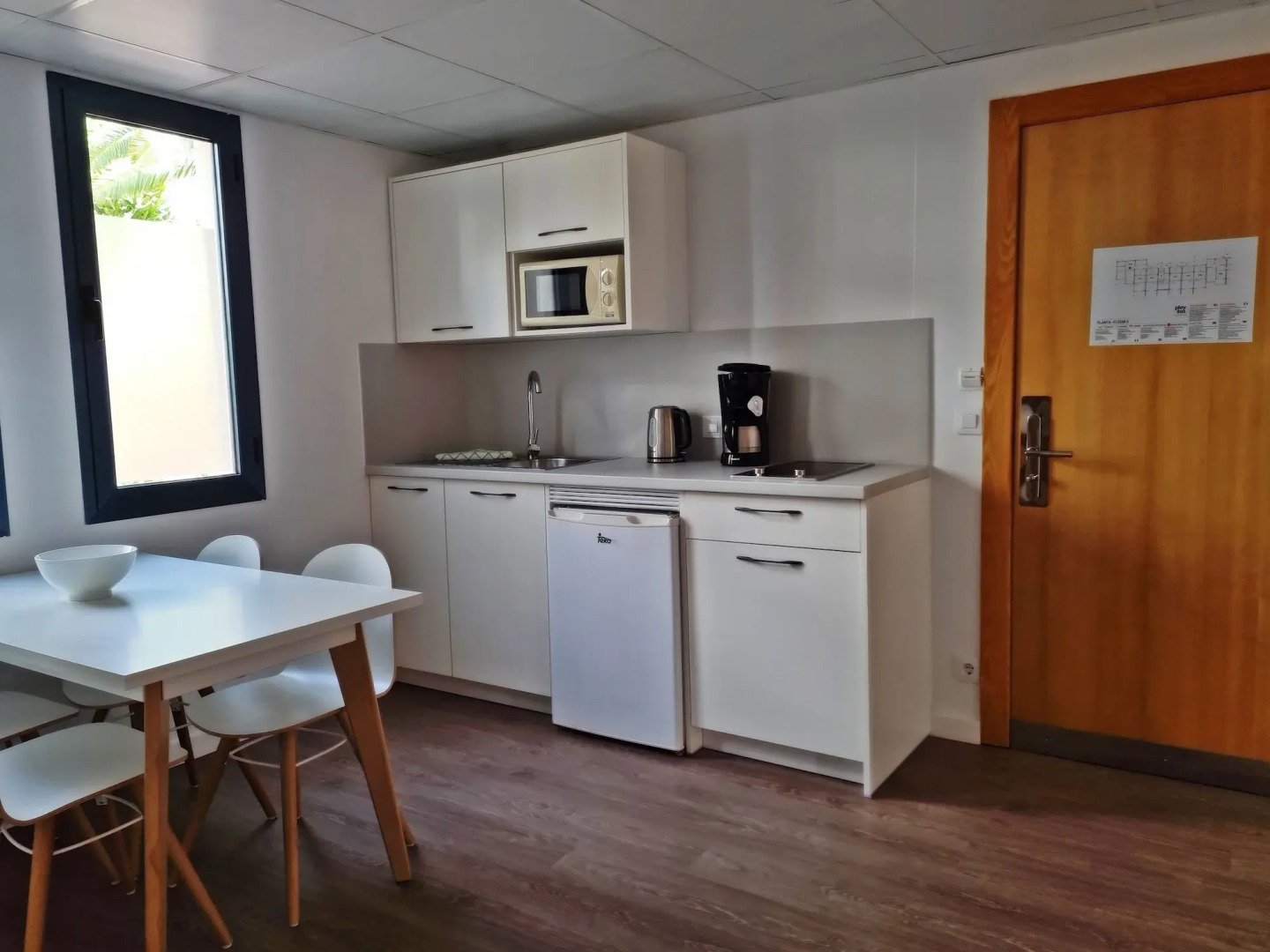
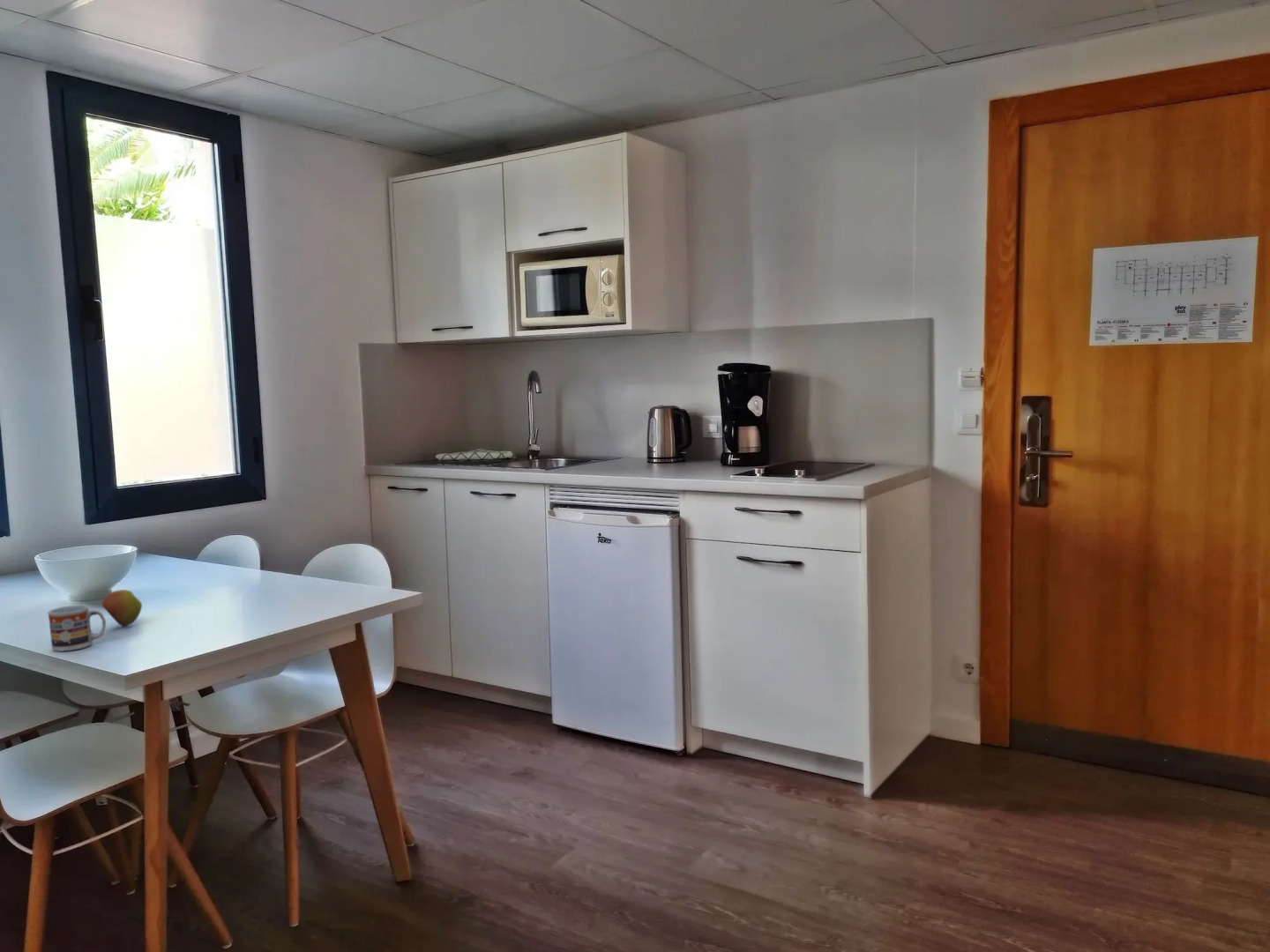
+ apple [101,589,143,627]
+ cup [47,604,107,652]
